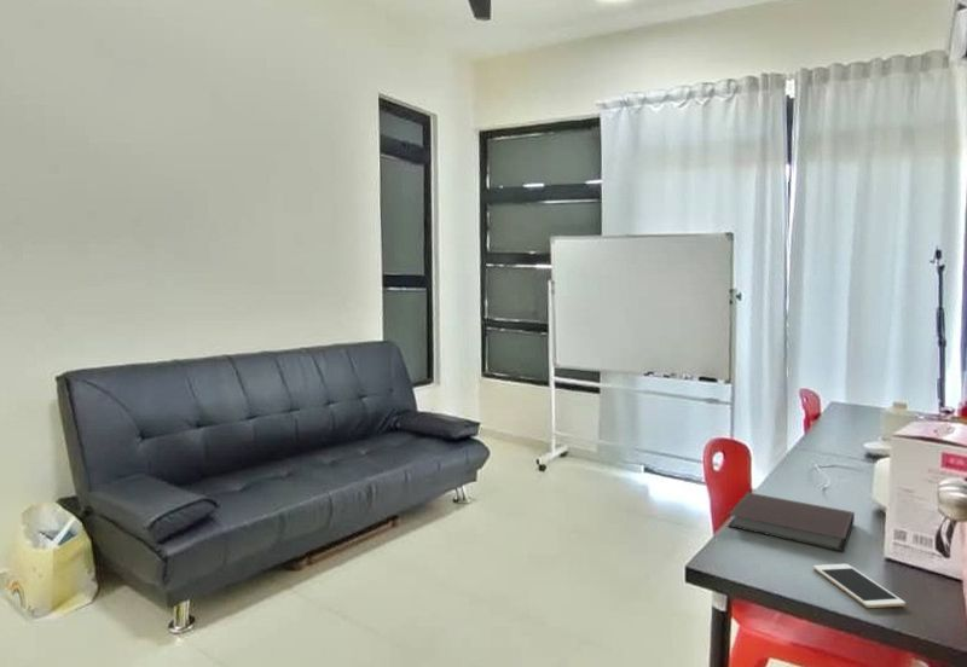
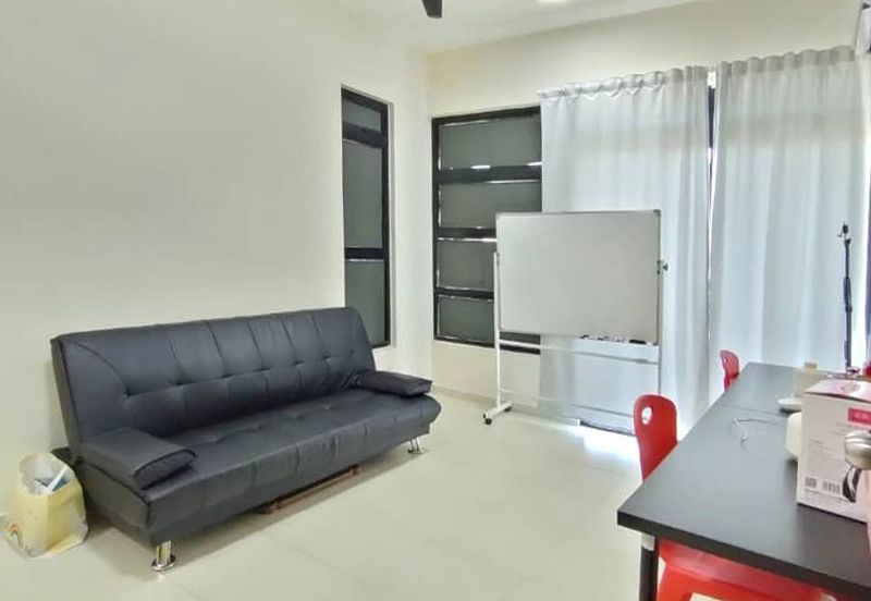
- cell phone [812,563,907,609]
- notebook [726,492,856,553]
